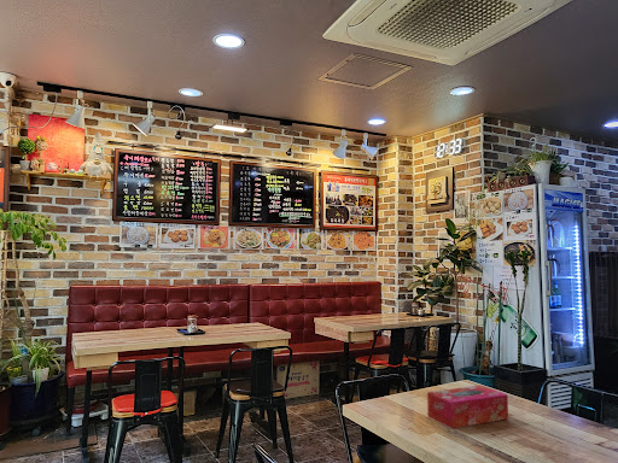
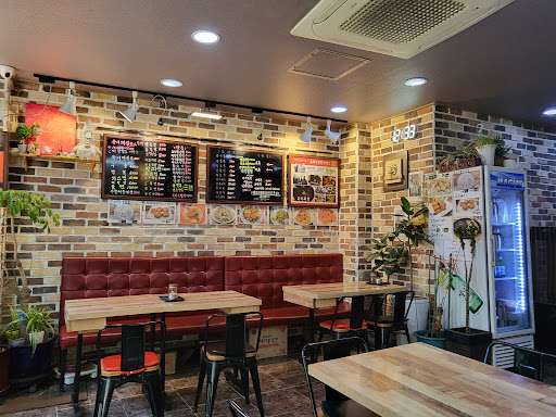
- tissue box [426,383,509,429]
